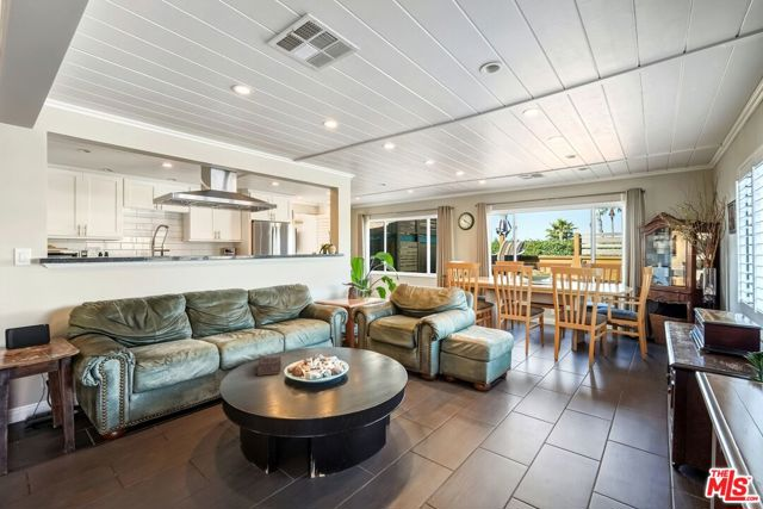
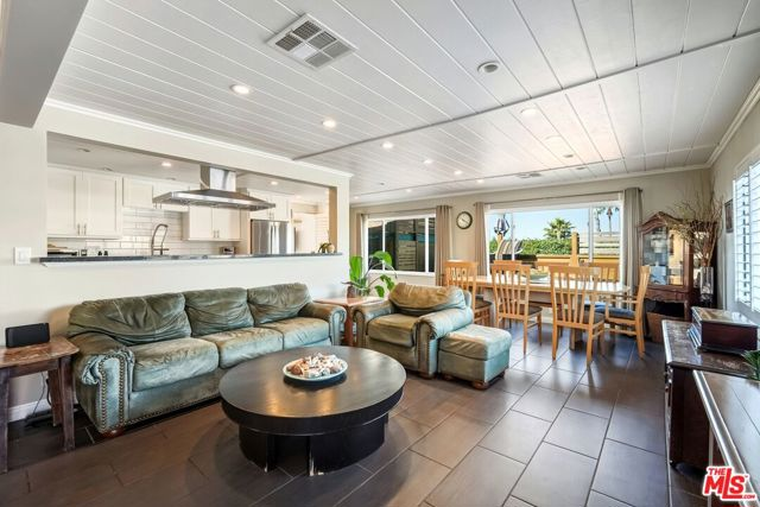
- book [254,355,283,377]
